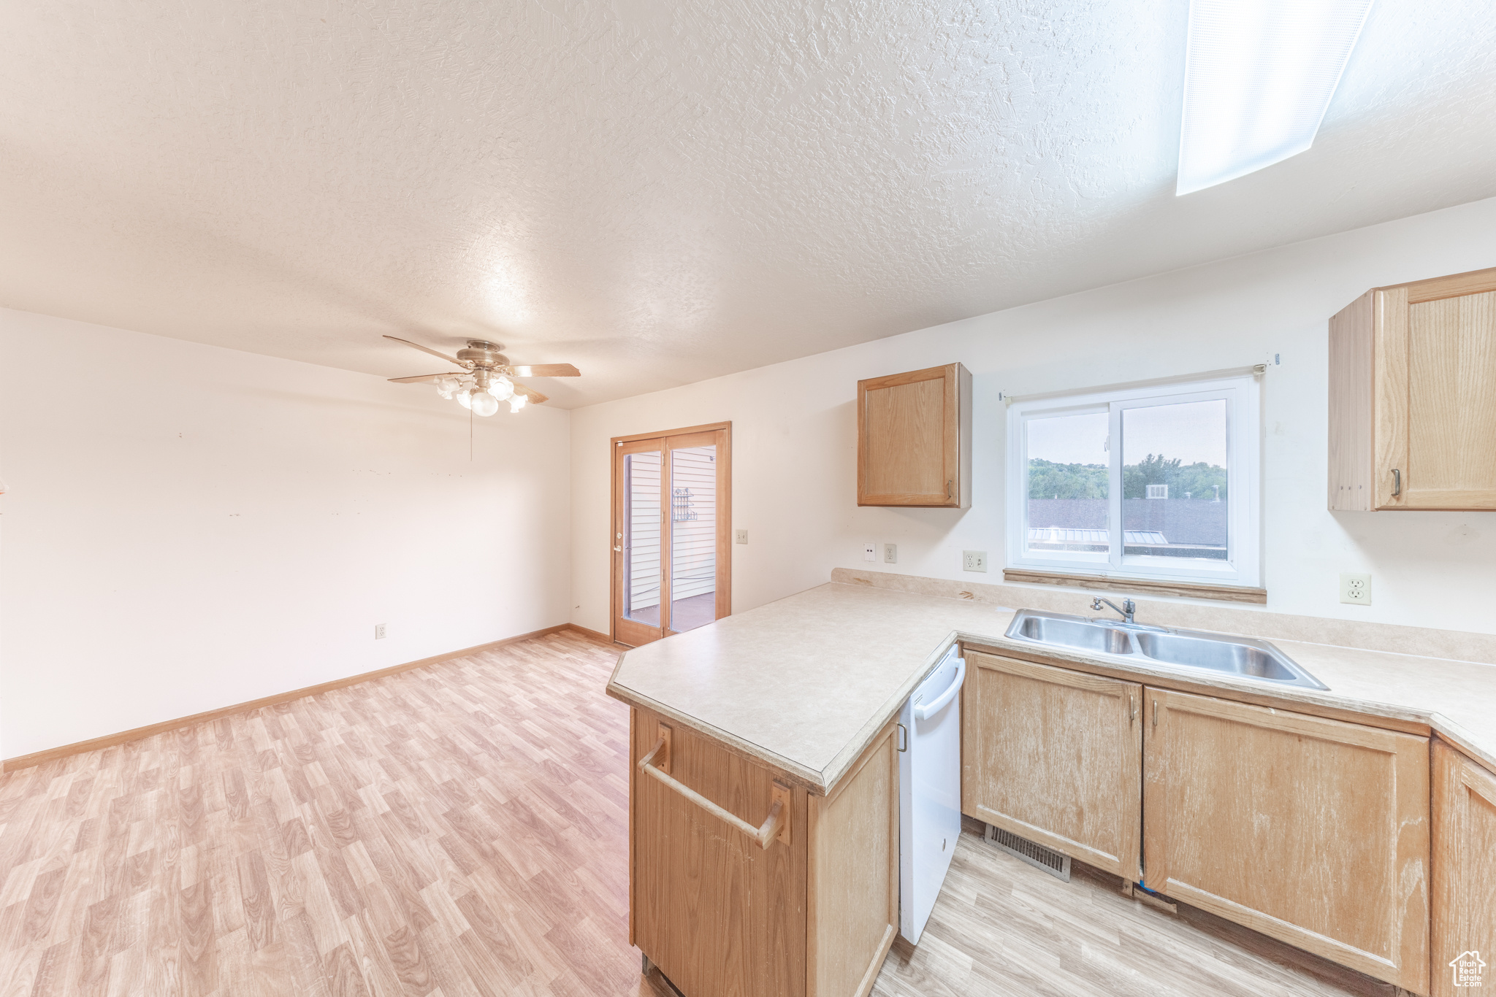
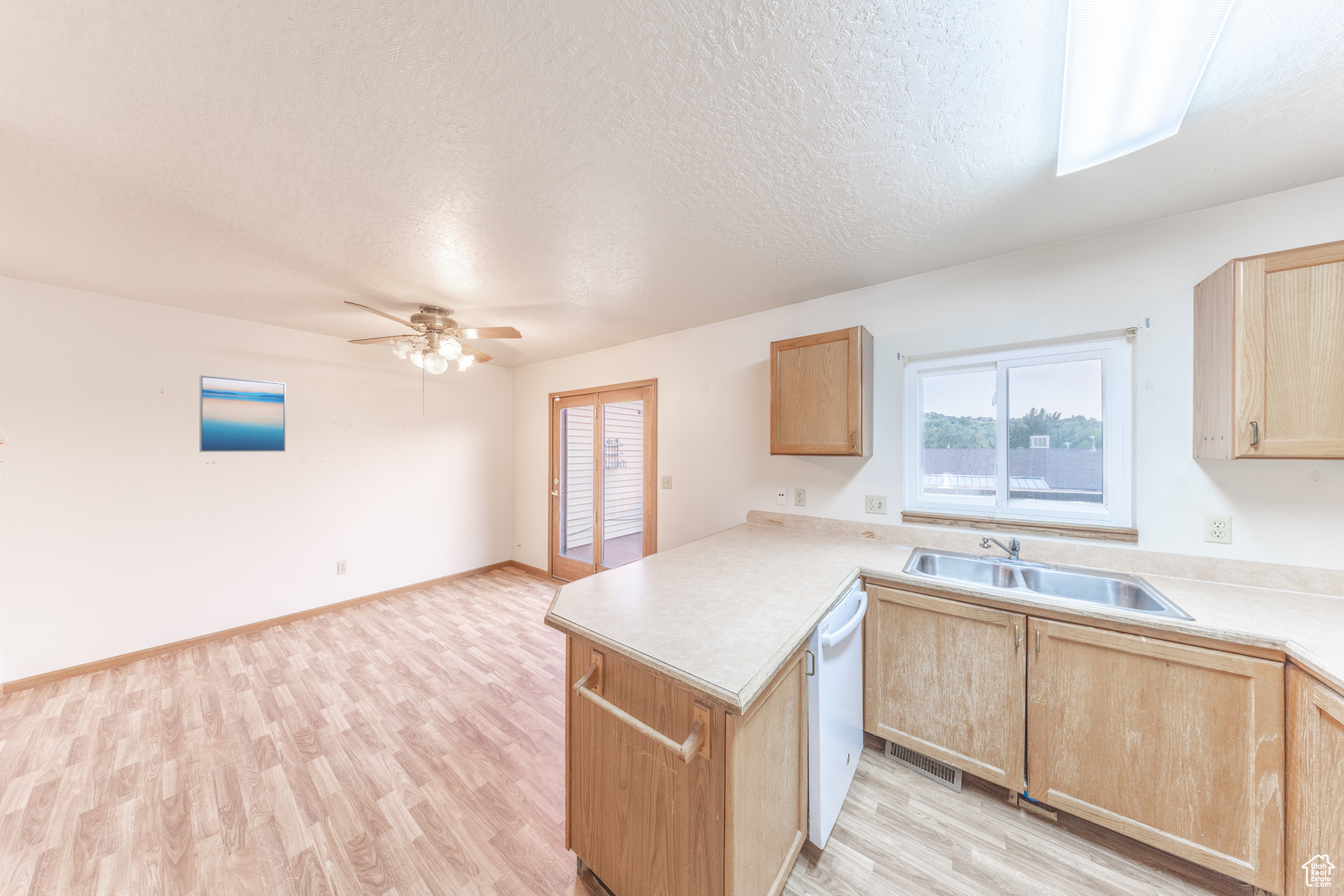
+ wall art [199,375,287,453]
